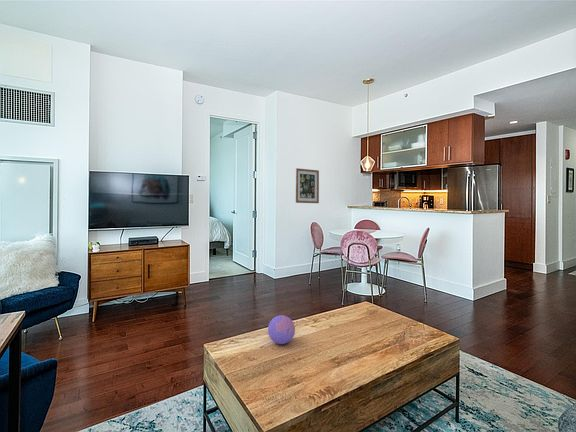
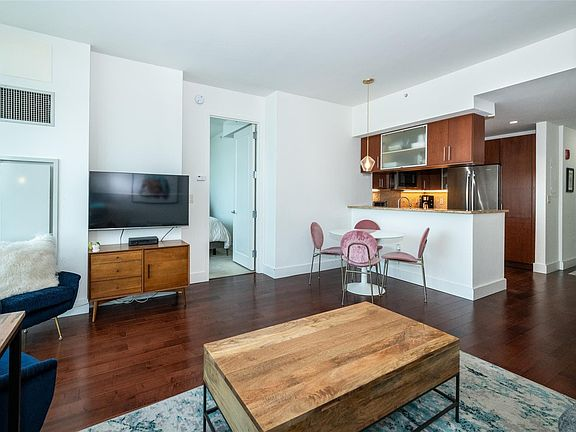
- decorative ball [267,314,296,345]
- wall art [295,167,320,204]
